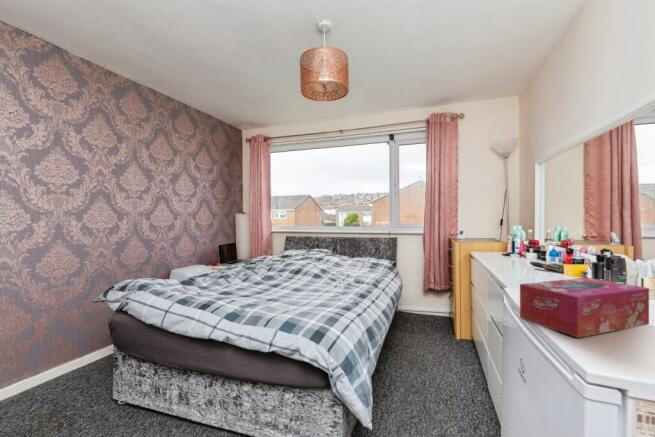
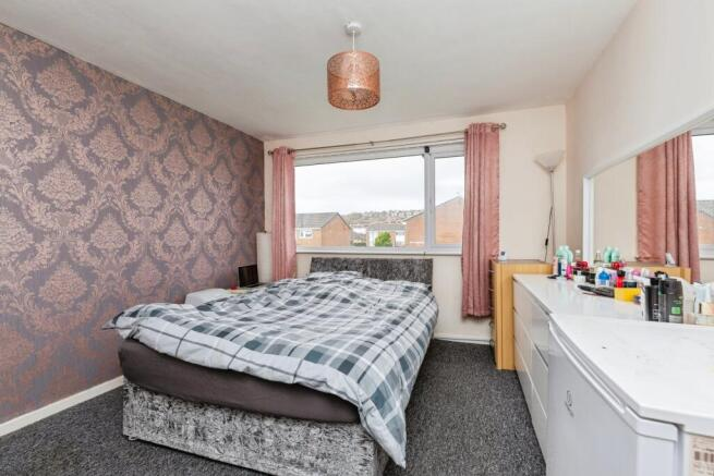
- tissue box [519,277,650,339]
